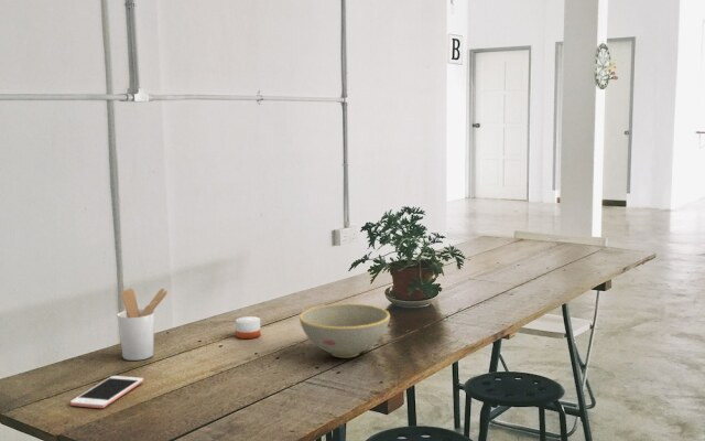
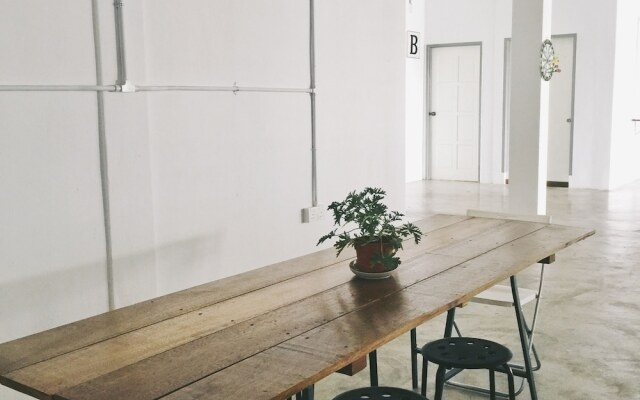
- bowl [299,302,391,358]
- utensil holder [117,288,169,362]
- cell phone [69,375,144,409]
- candle [235,314,261,340]
